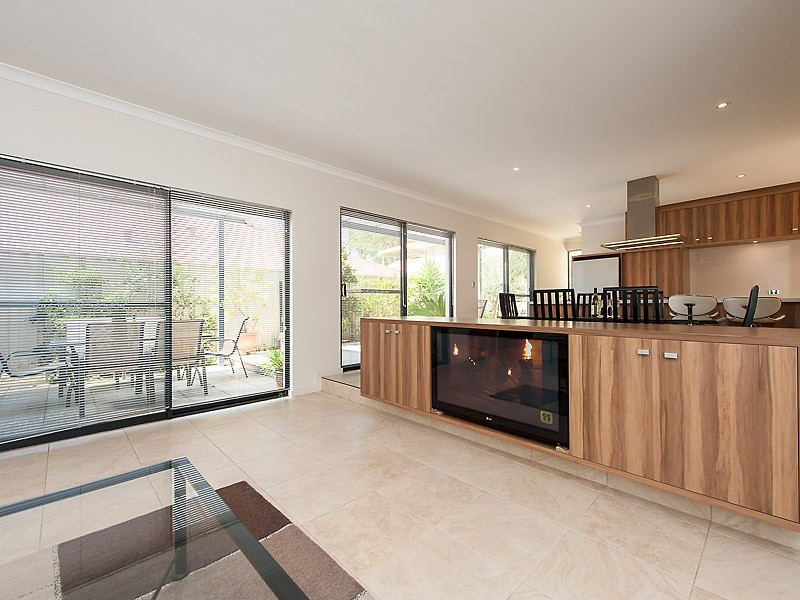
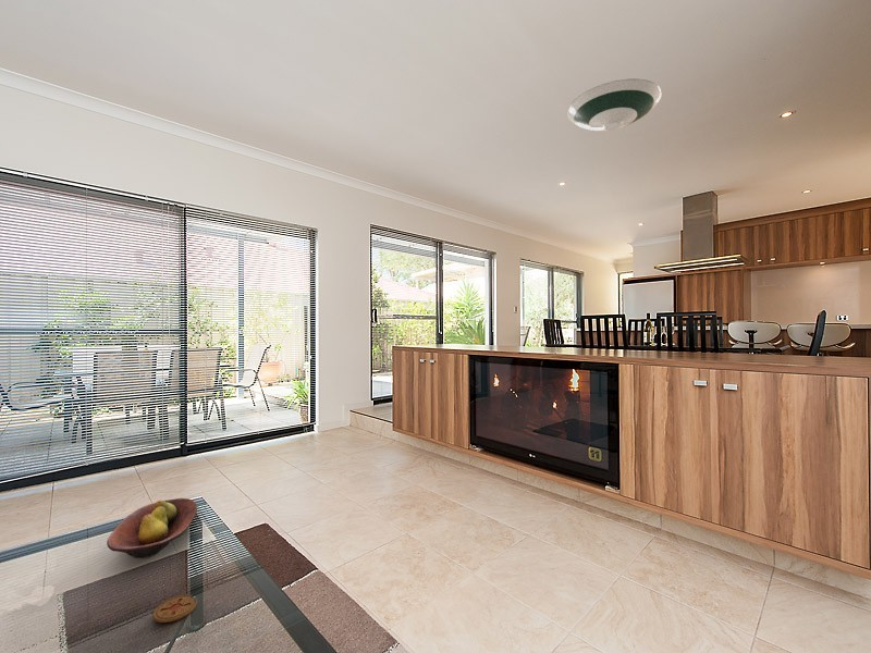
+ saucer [566,77,663,132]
+ fruit bowl [106,497,198,559]
+ coaster [152,594,198,624]
